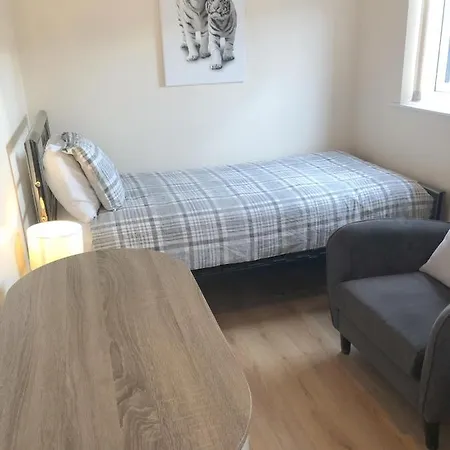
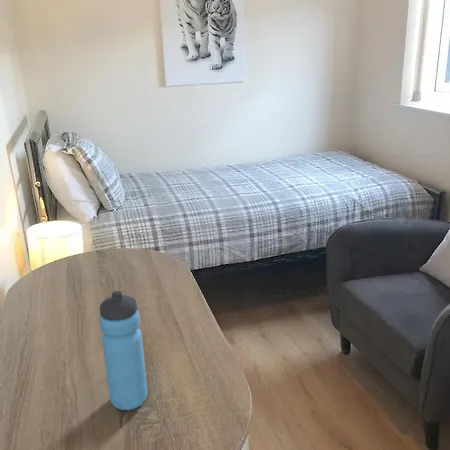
+ water bottle [99,290,149,411]
